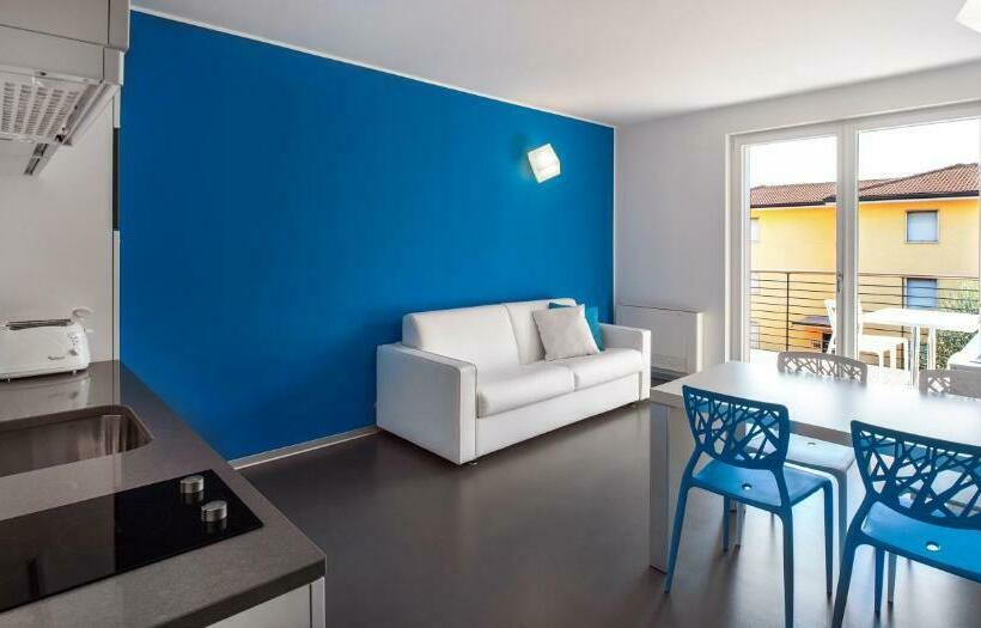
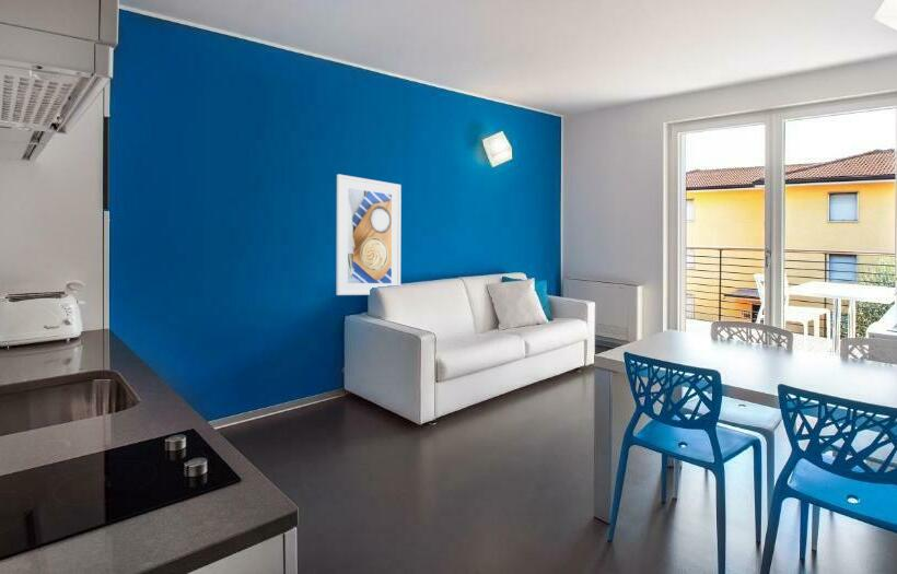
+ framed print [336,173,403,296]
